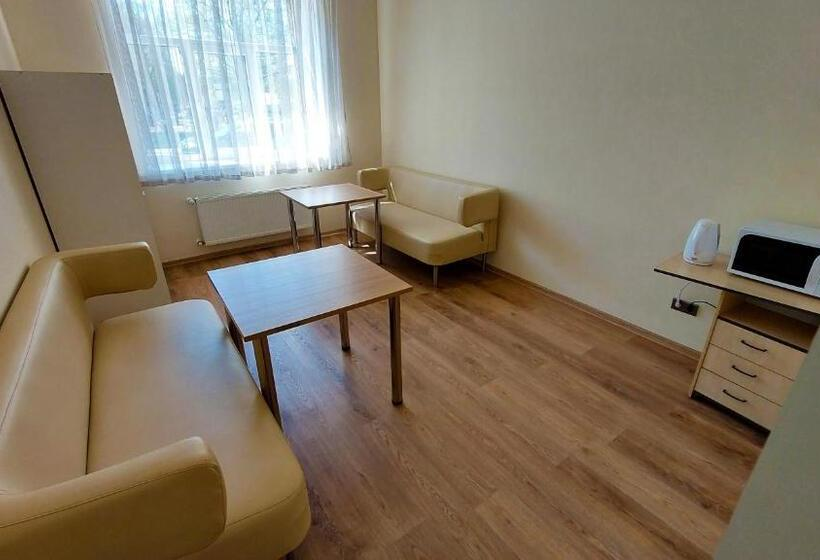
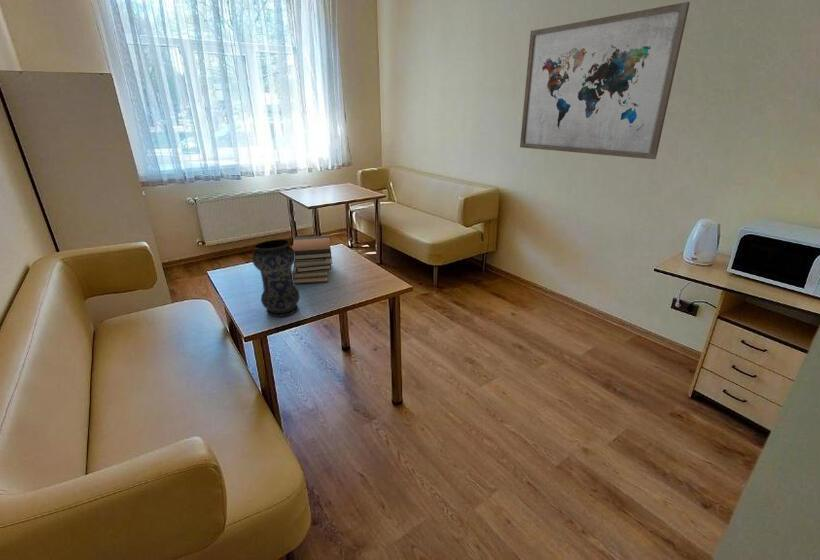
+ book stack [292,235,334,285]
+ wall art [519,1,691,160]
+ vase [251,238,301,318]
